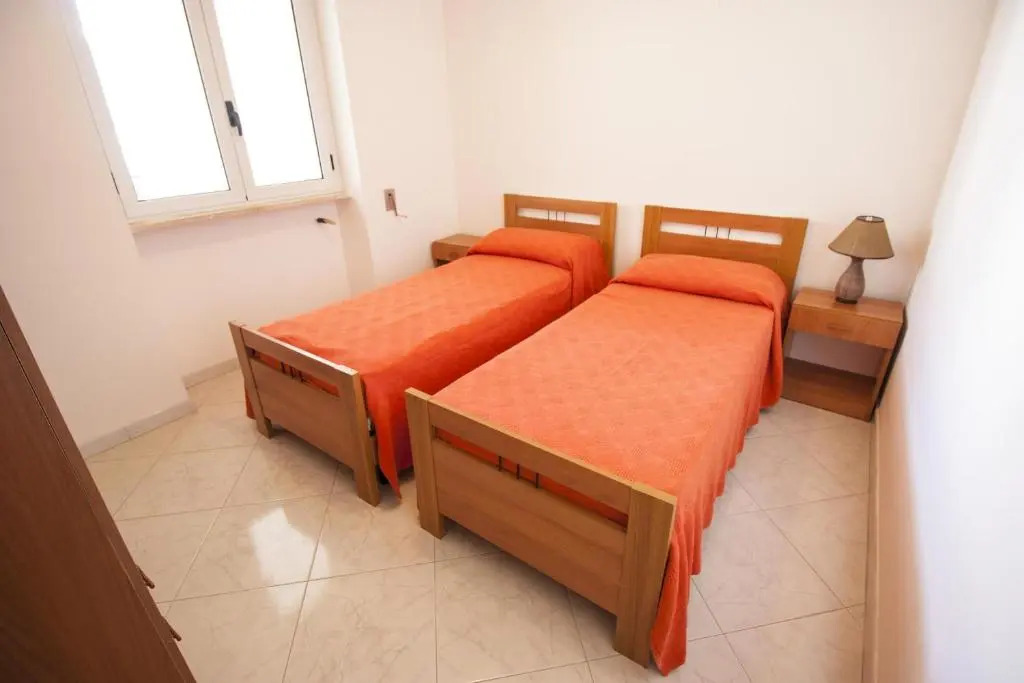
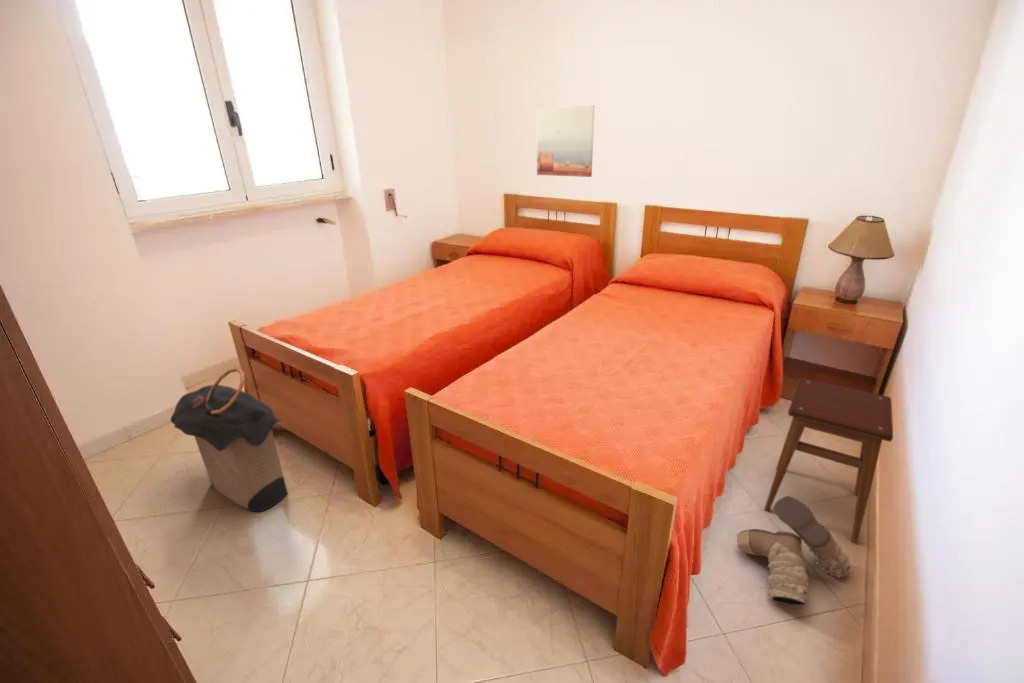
+ stool [763,377,894,543]
+ wall art [536,104,596,178]
+ laundry hamper [170,367,289,512]
+ boots [736,494,853,607]
